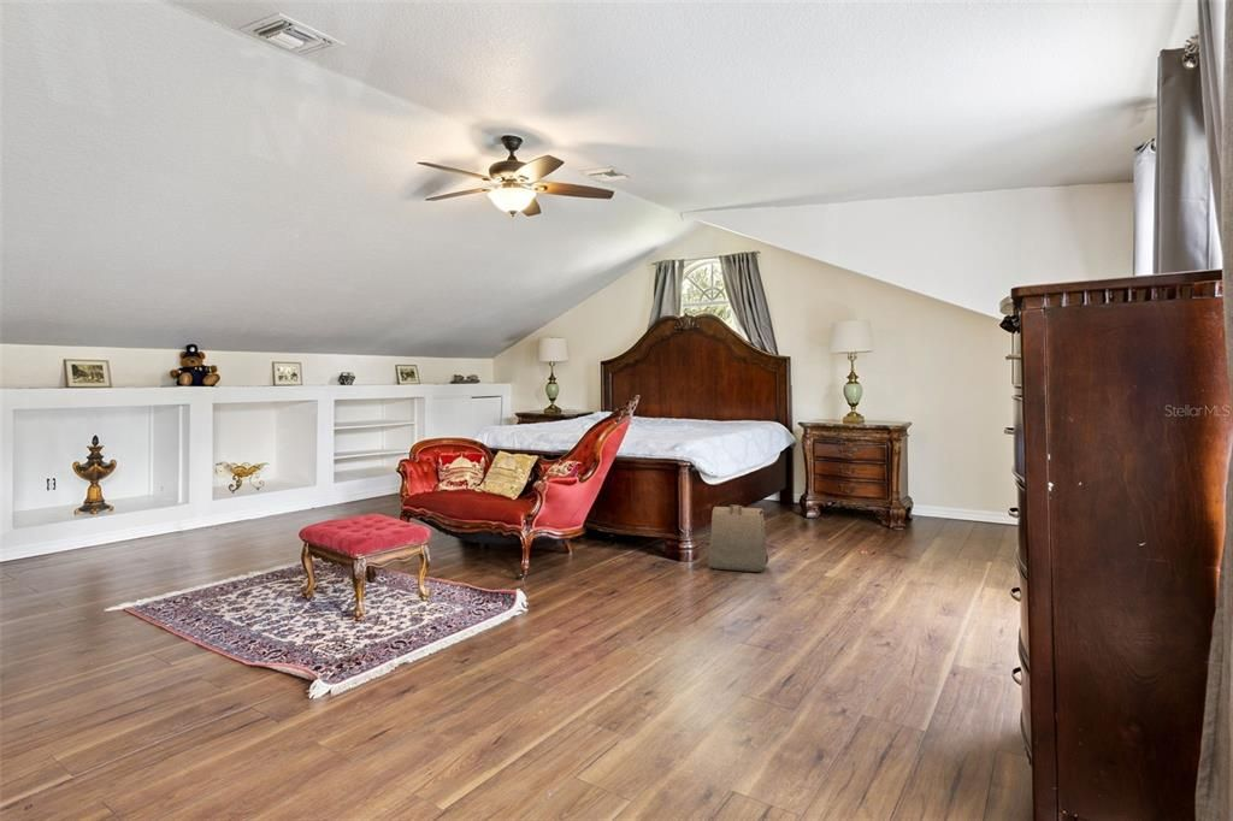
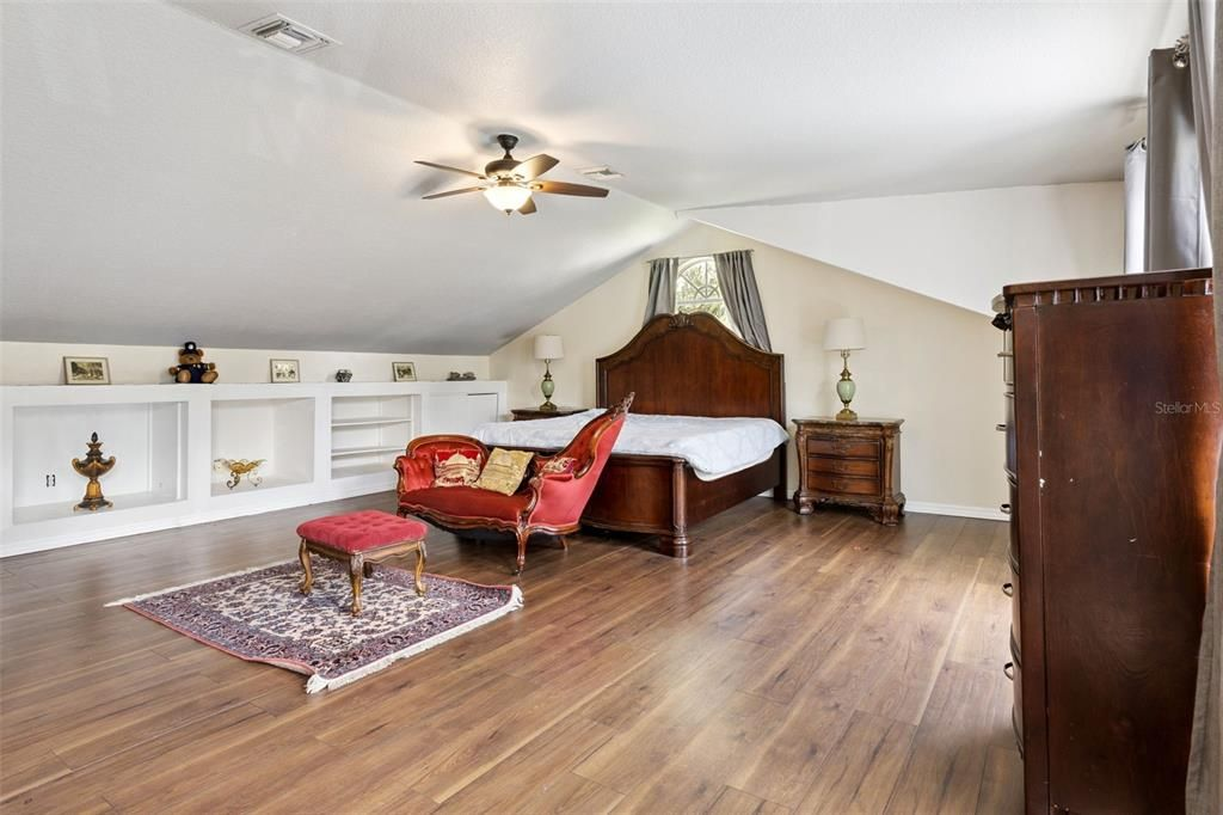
- backpack [707,503,769,573]
